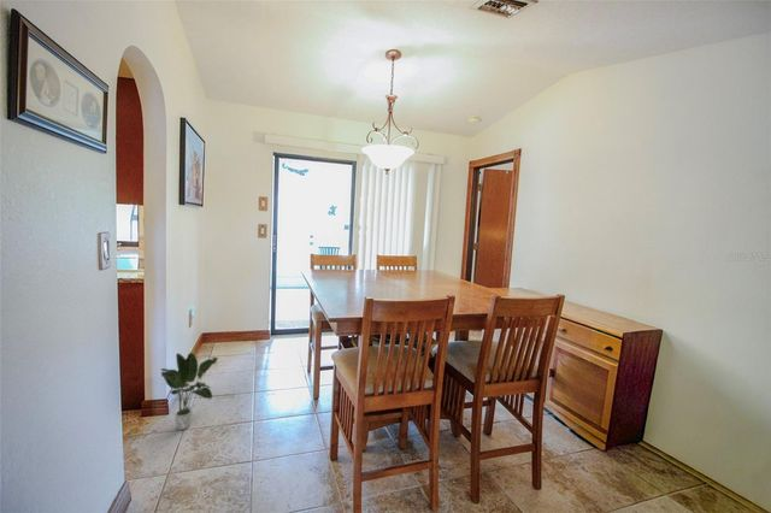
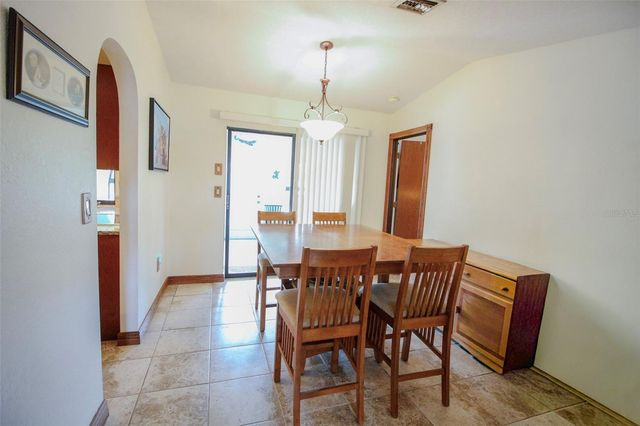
- potted plant [160,352,219,431]
